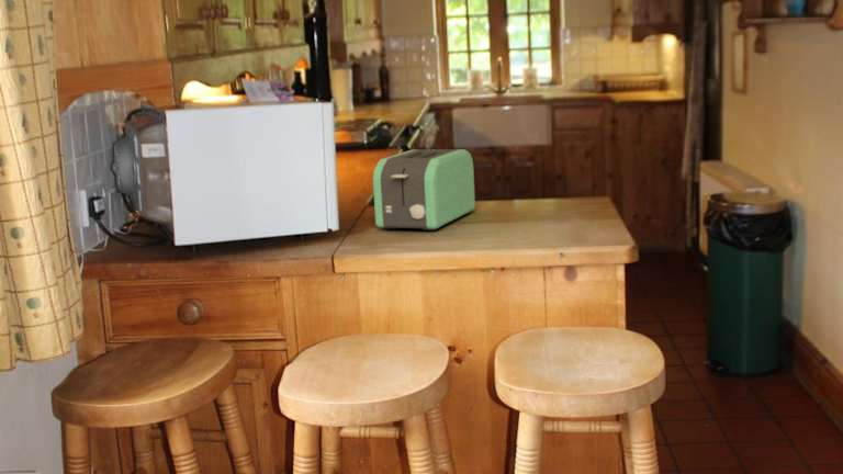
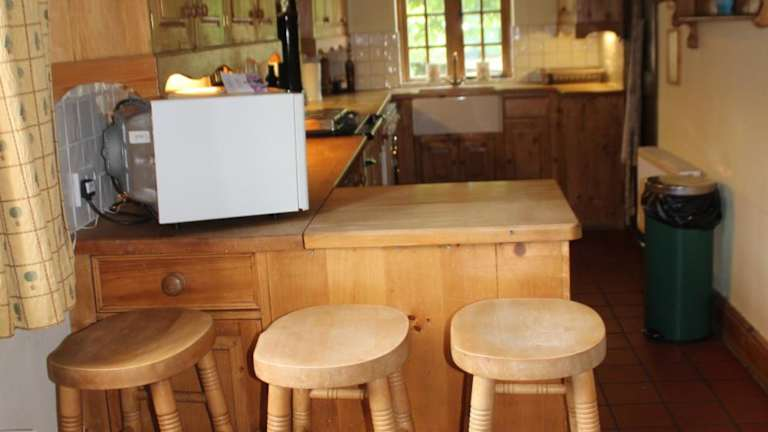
- toaster [372,148,476,232]
